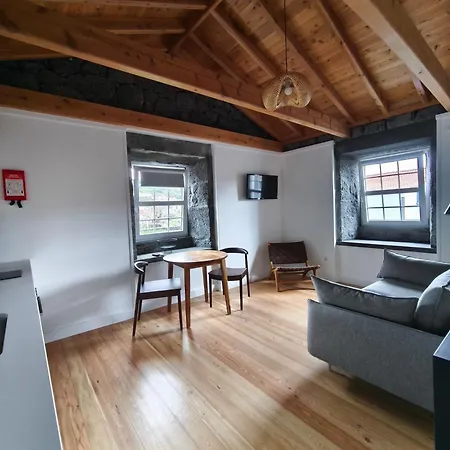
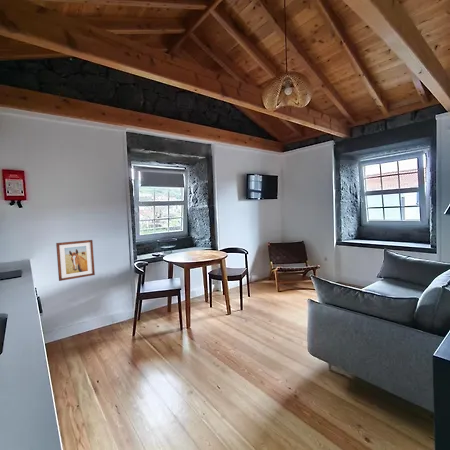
+ wall art [55,239,96,282]
